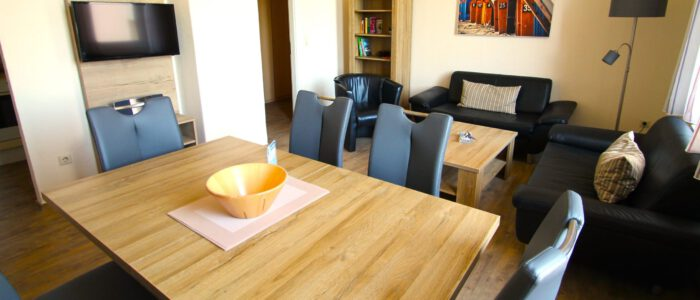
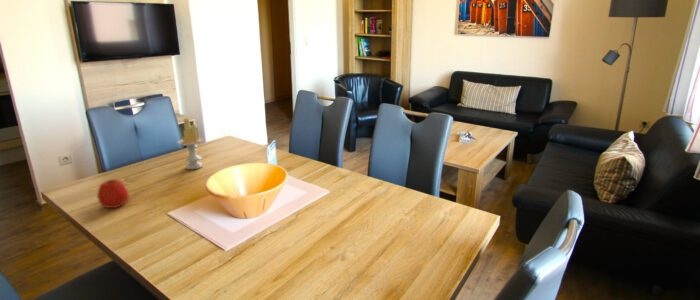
+ candle [176,117,206,170]
+ apple [96,178,130,209]
